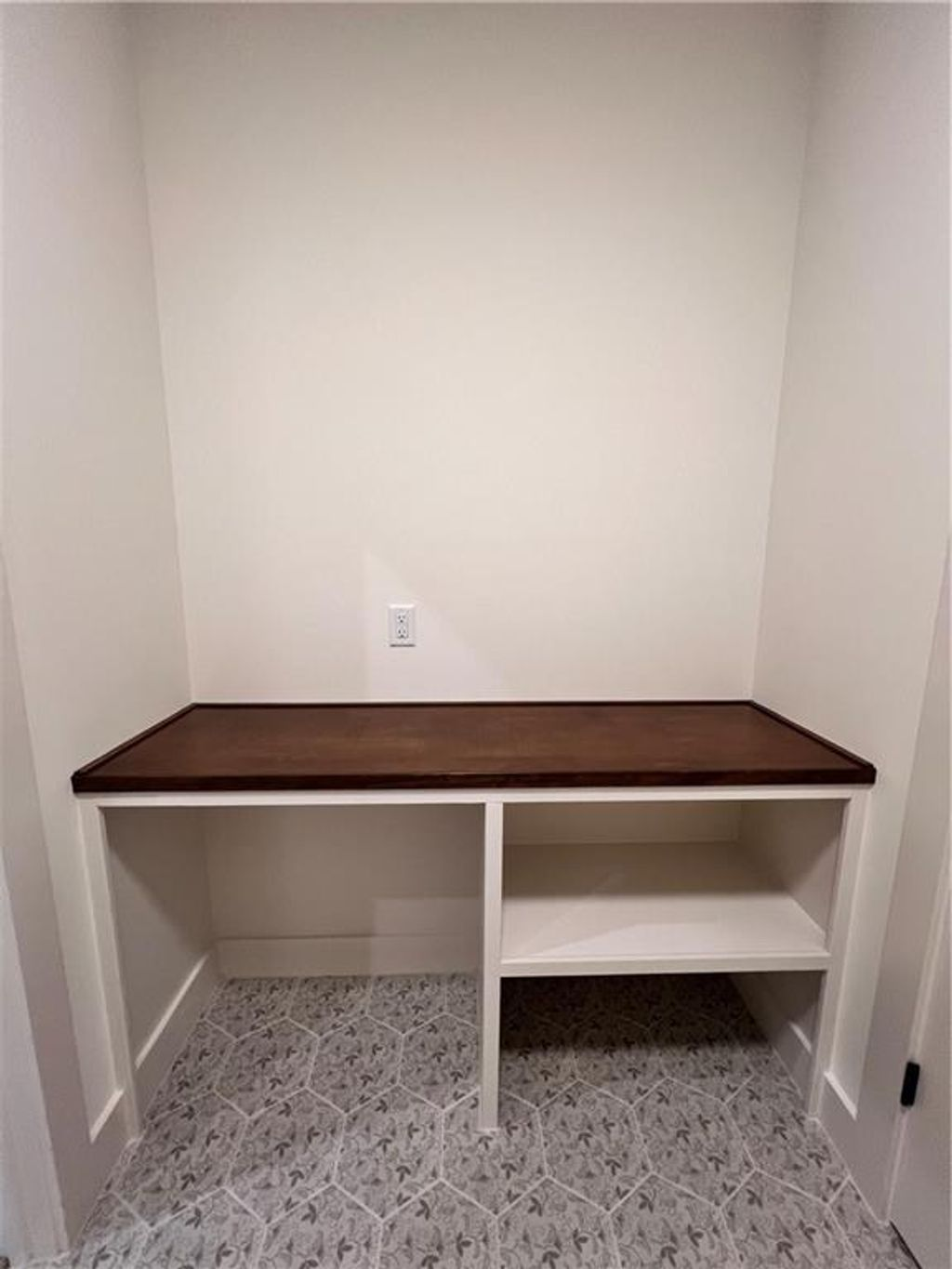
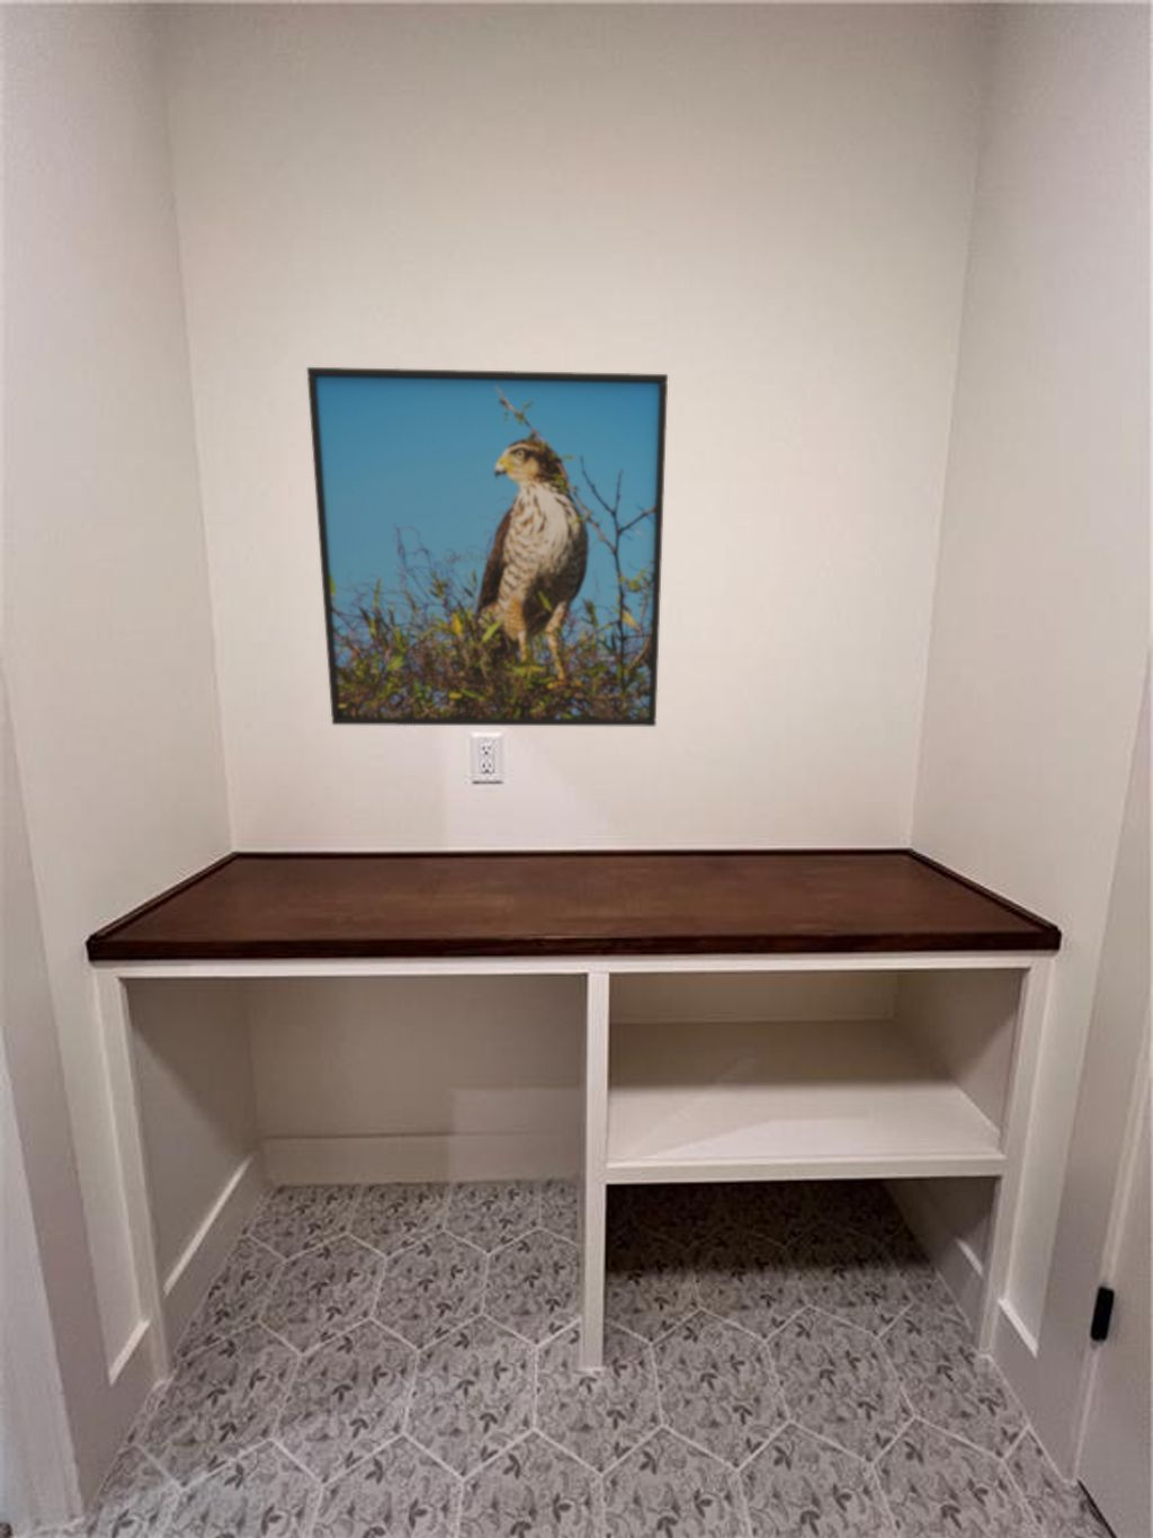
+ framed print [306,366,669,728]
